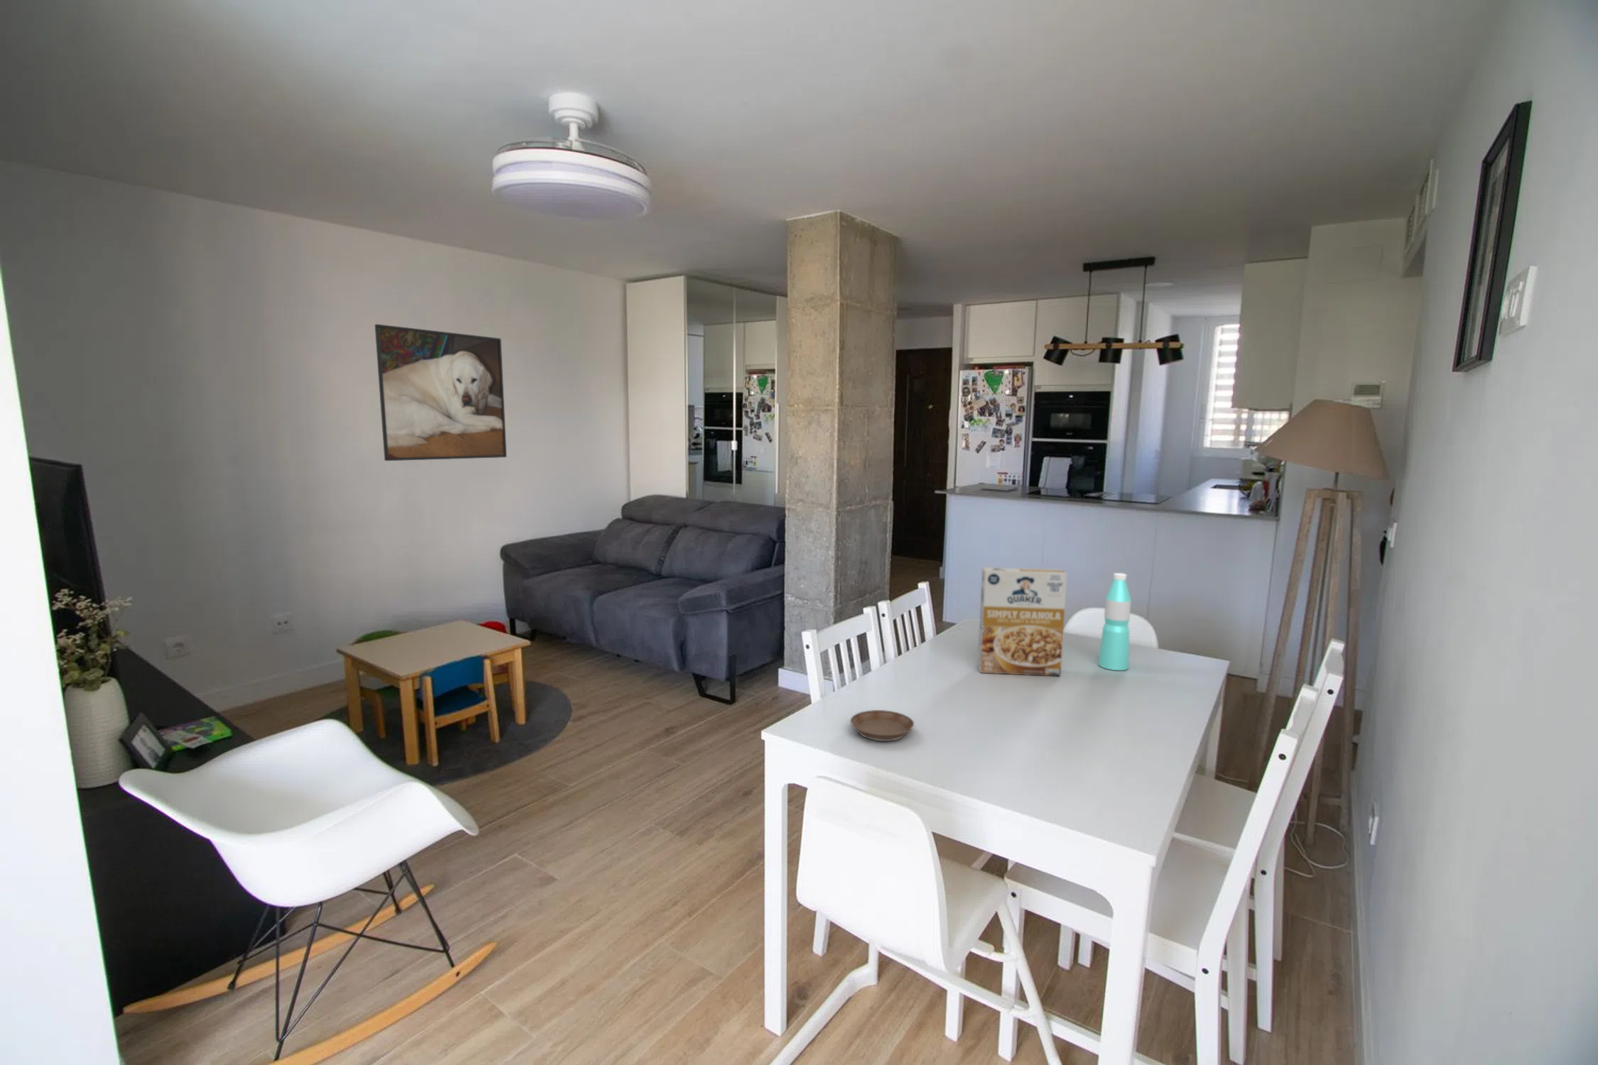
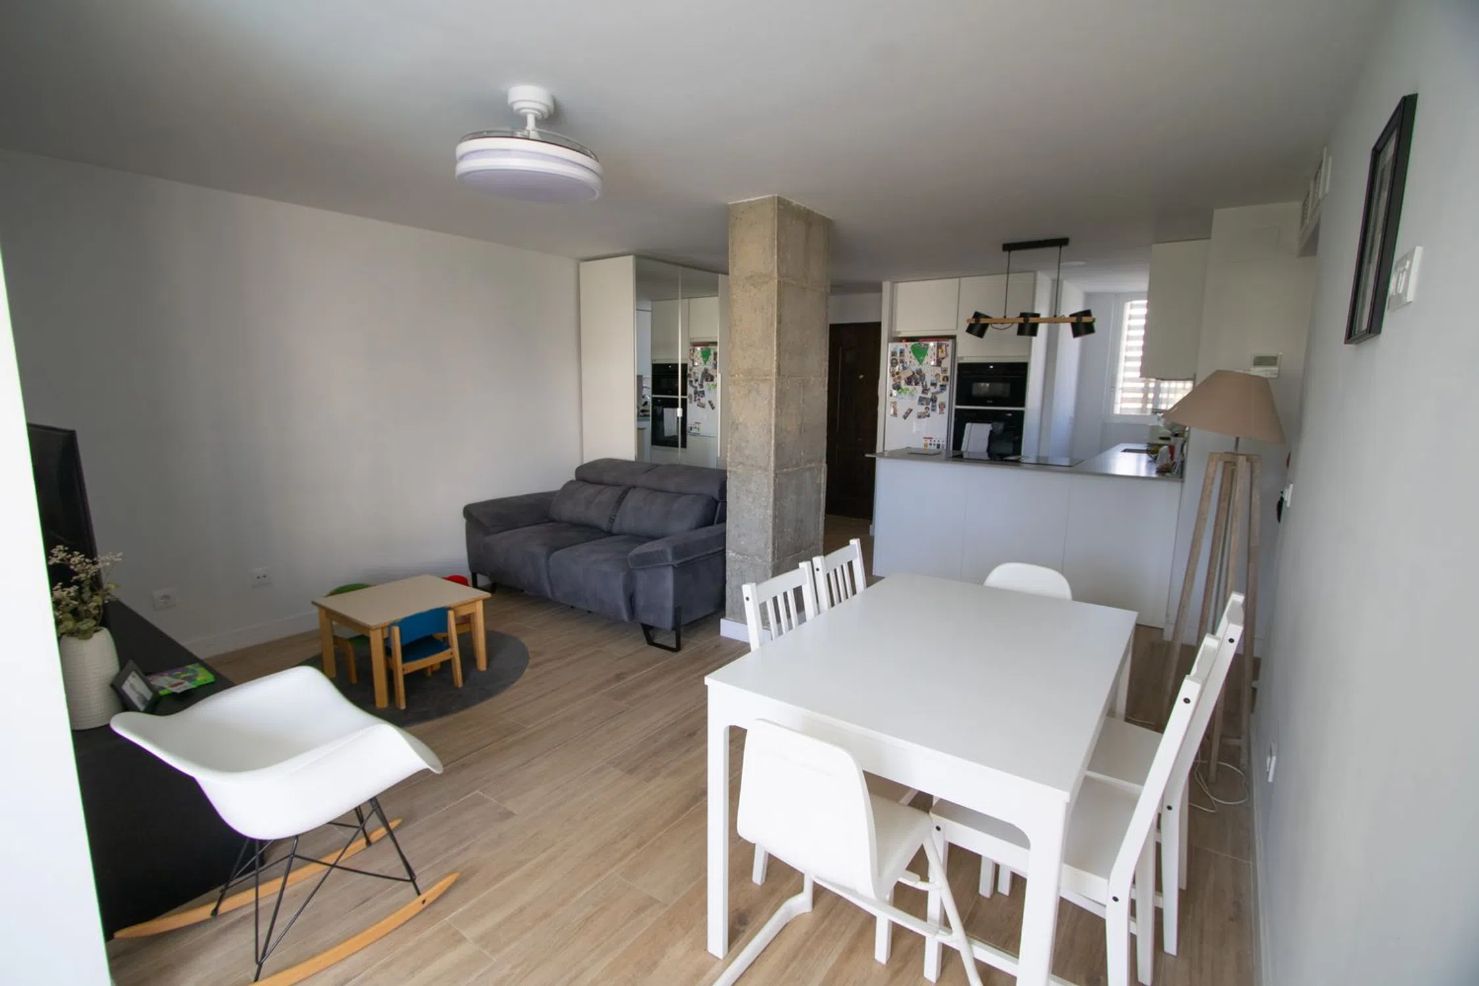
- cereal box [976,567,1068,676]
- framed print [375,323,507,461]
- water bottle [1097,572,1132,670]
- saucer [849,710,914,742]
